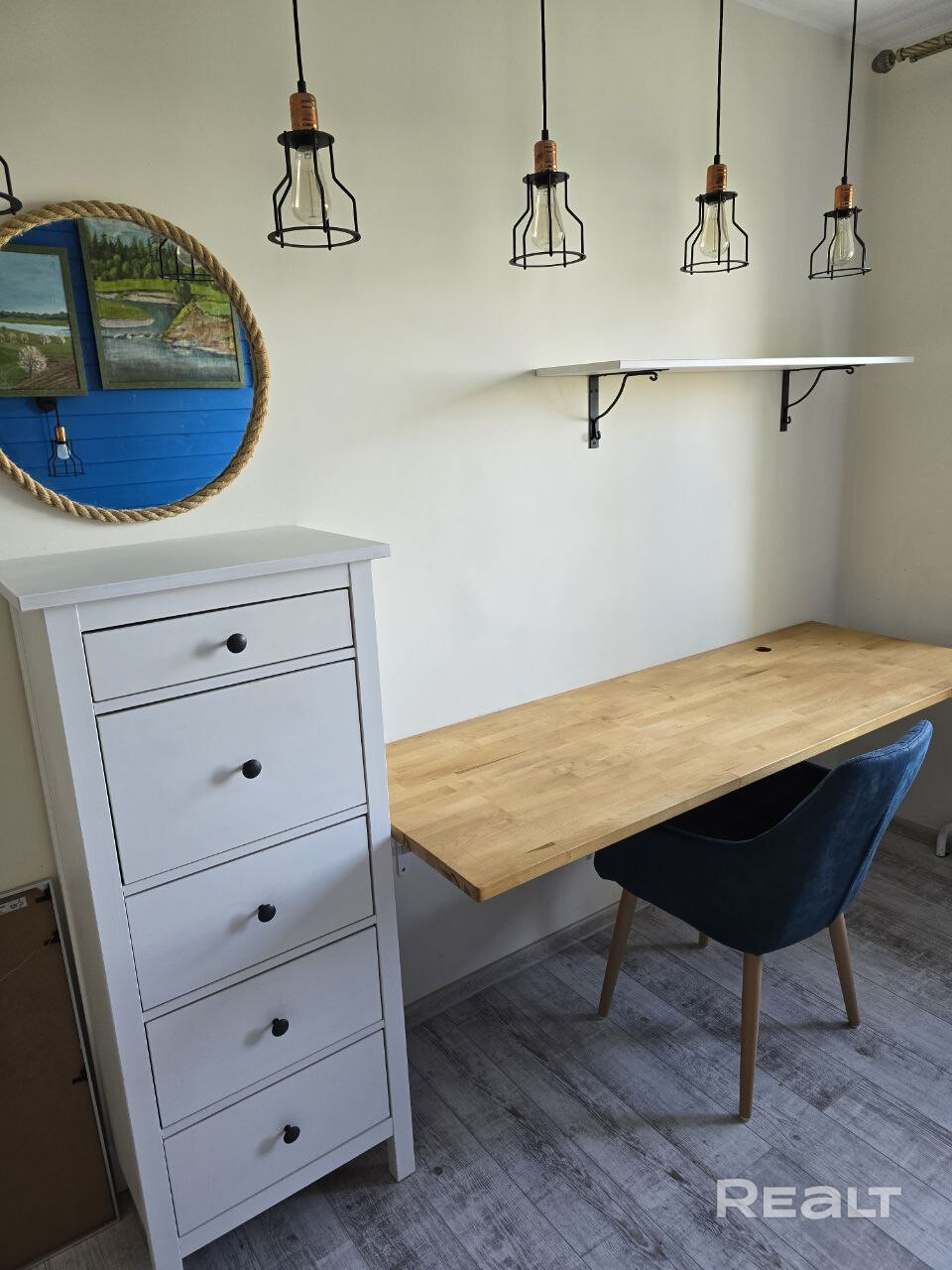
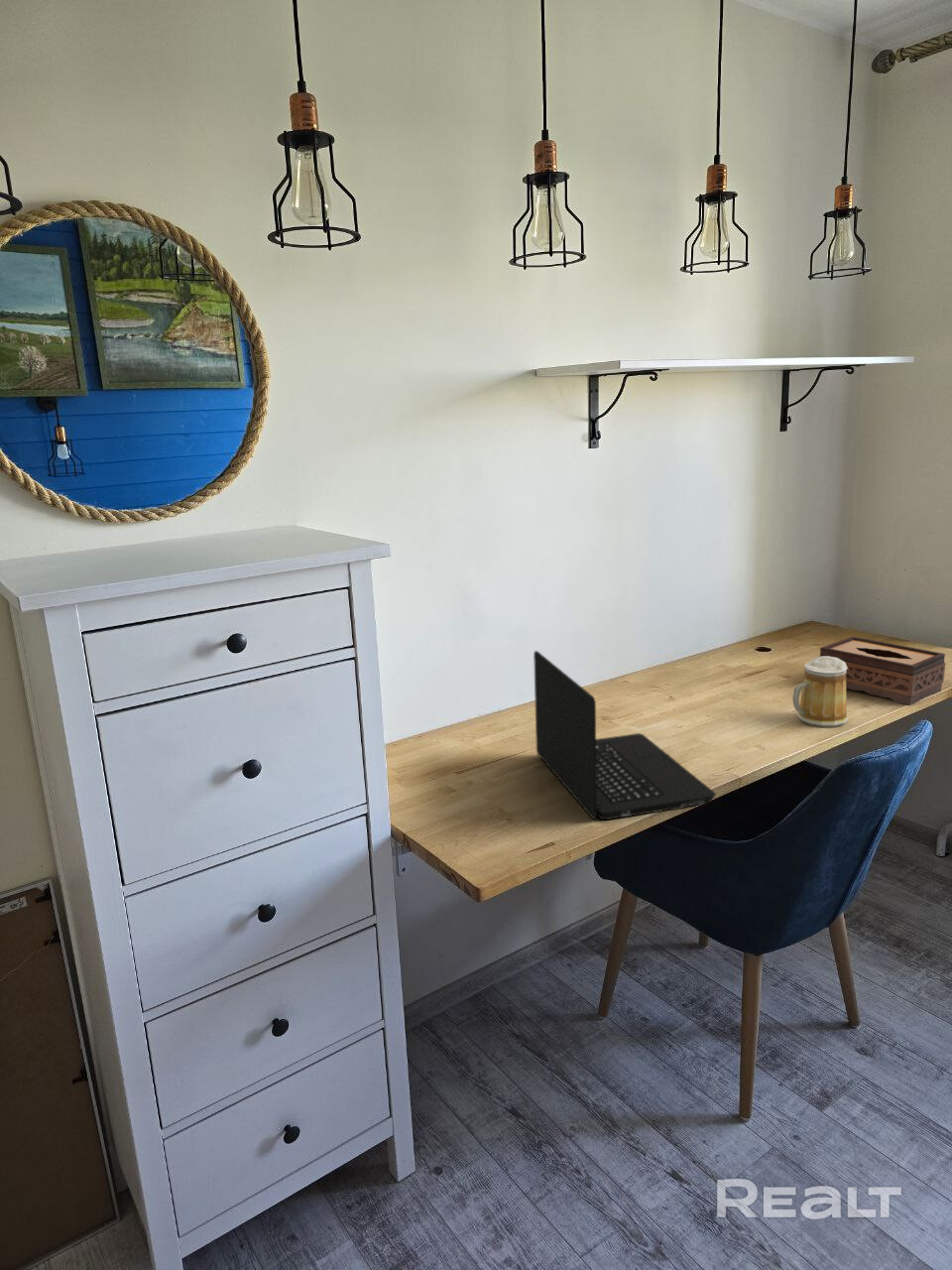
+ mug [791,656,849,727]
+ laptop [533,650,717,821]
+ tissue box [818,636,946,706]
